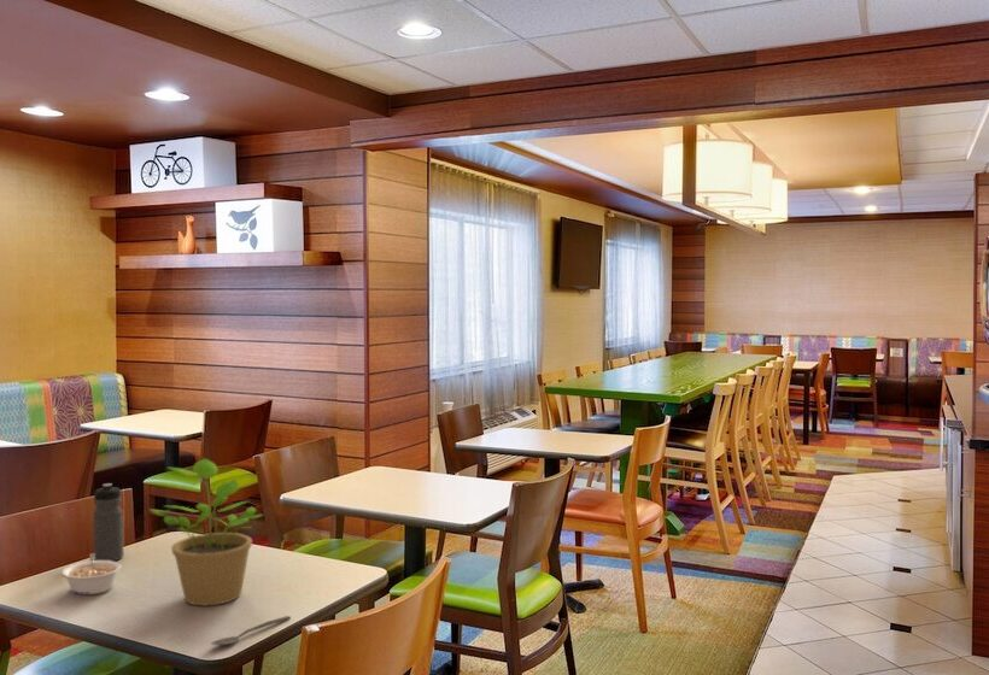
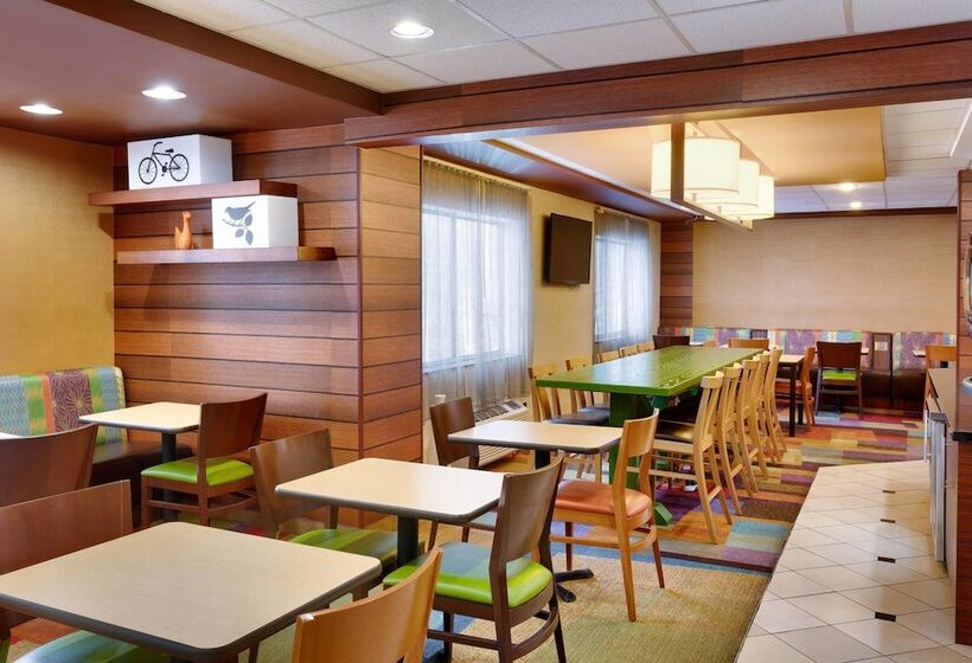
- water bottle [92,482,125,562]
- potted plant [148,457,264,606]
- spoon [210,615,292,646]
- legume [60,552,123,595]
